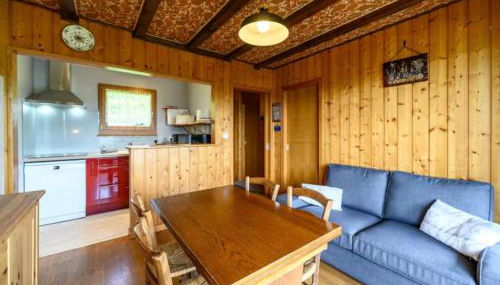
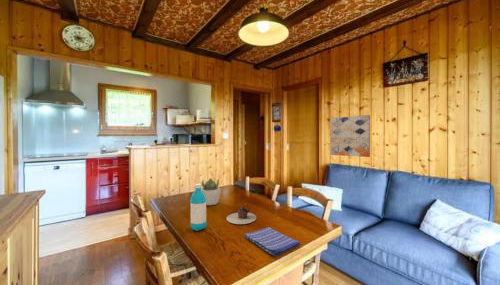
+ wall art [330,114,371,158]
+ water bottle [189,183,208,232]
+ dish towel [244,226,301,257]
+ teapot [225,203,257,225]
+ succulent plant [201,177,222,206]
